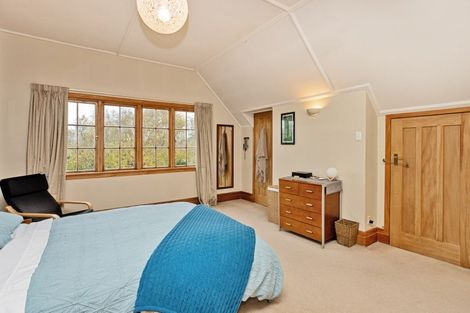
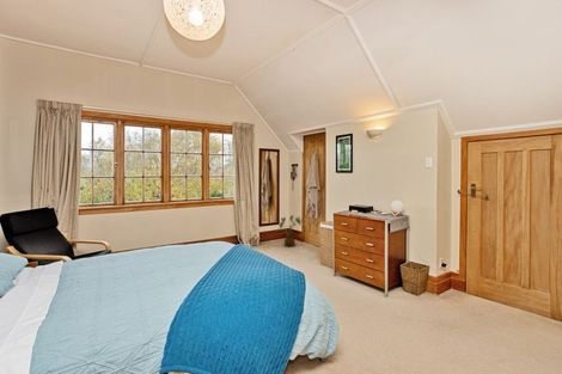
+ house plant [276,214,303,247]
